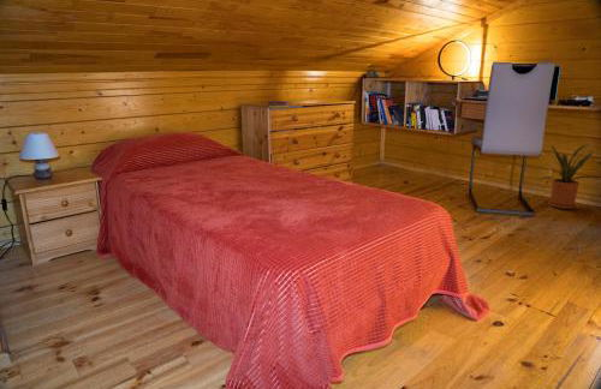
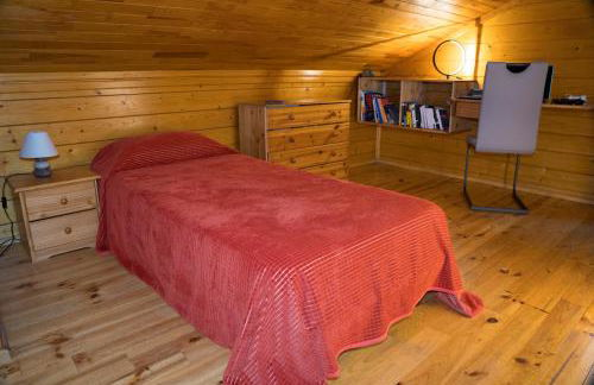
- house plant [538,140,601,210]
